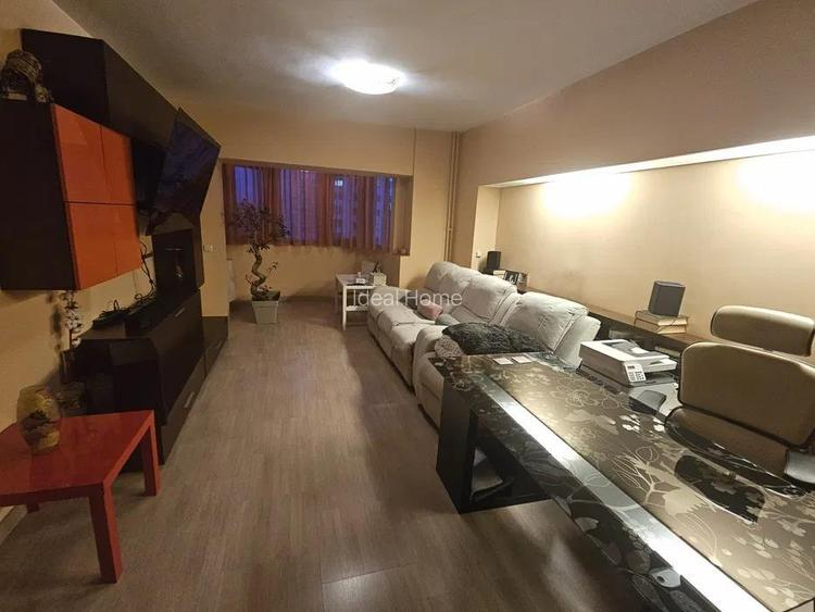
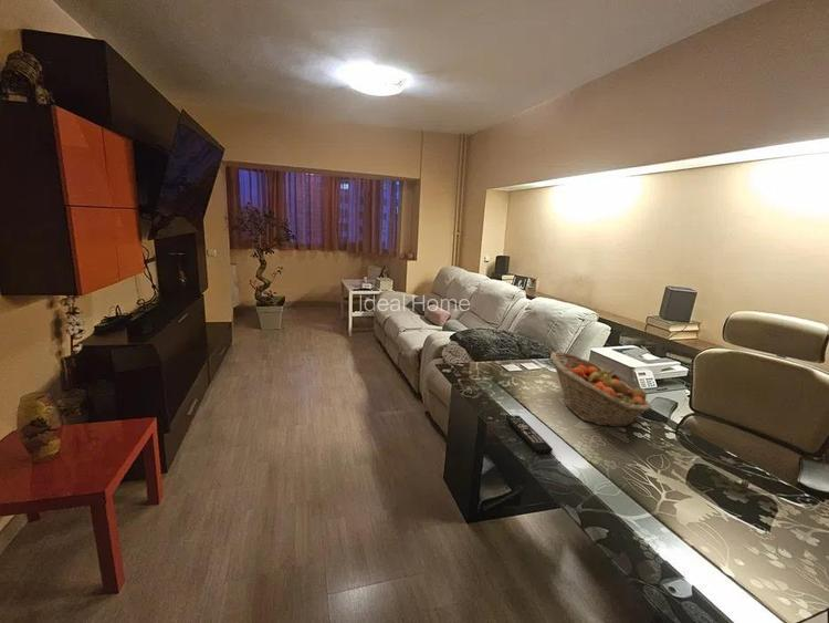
+ remote control [504,415,554,456]
+ fruit basket [549,351,652,428]
